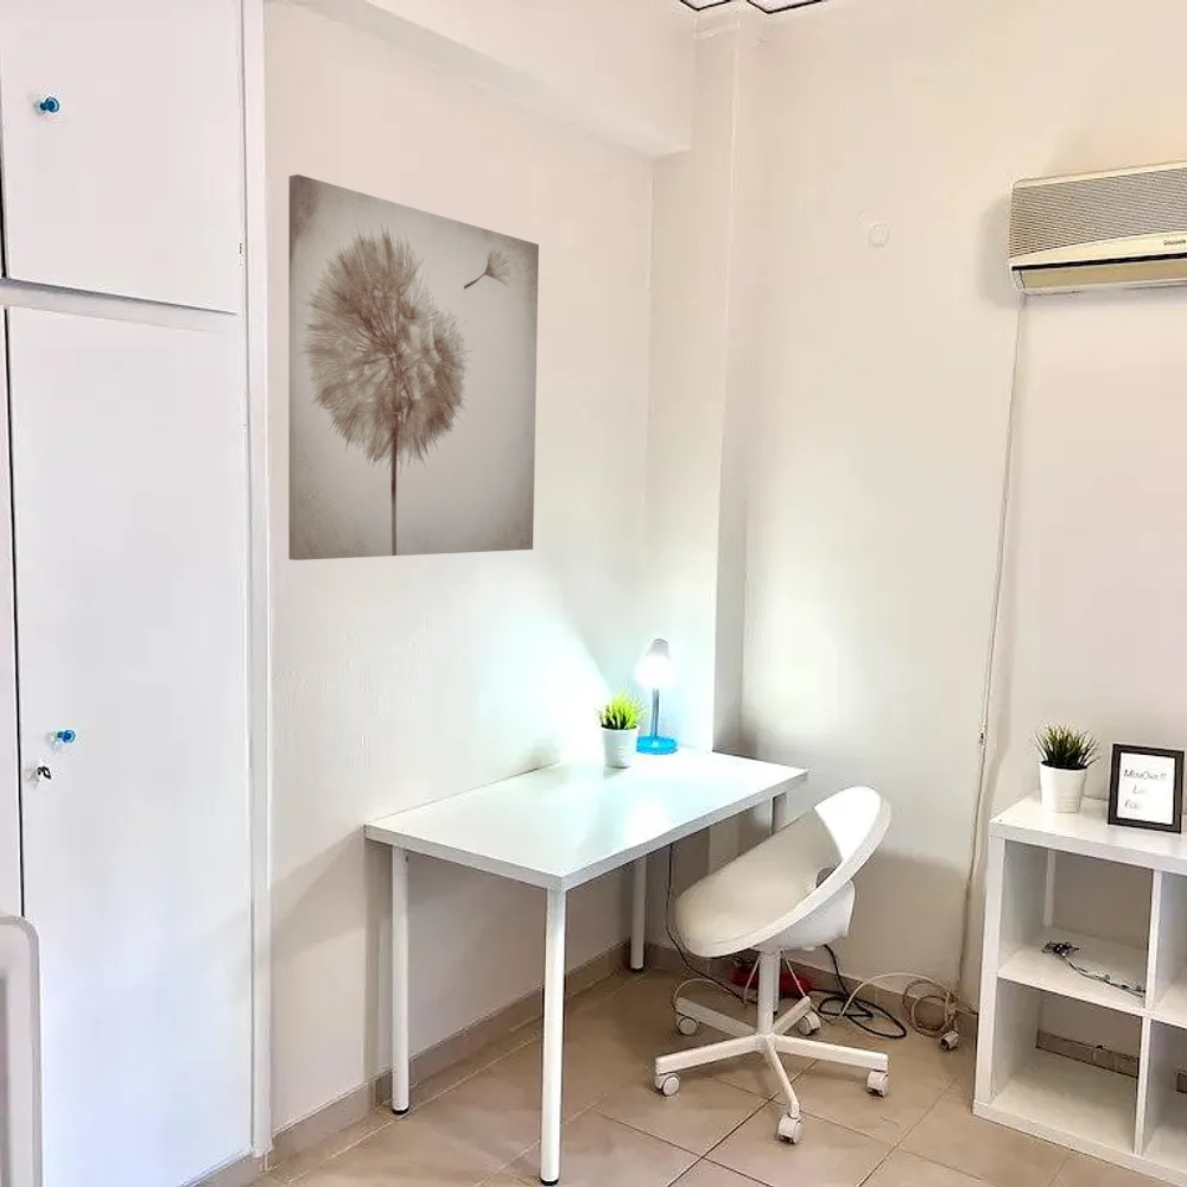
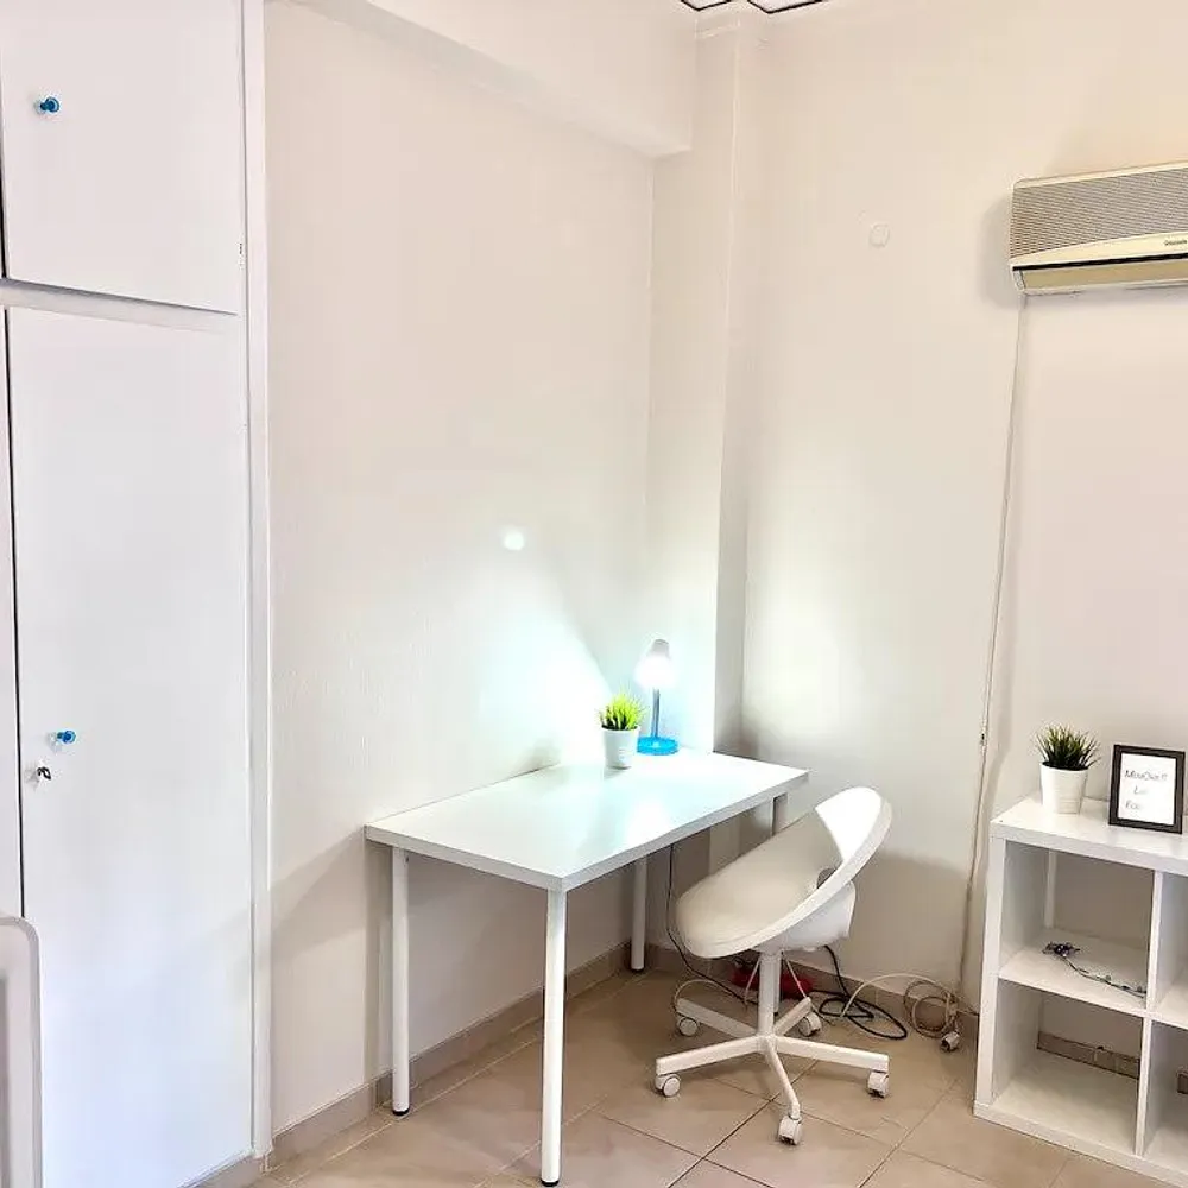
- wall art [287,173,540,561]
